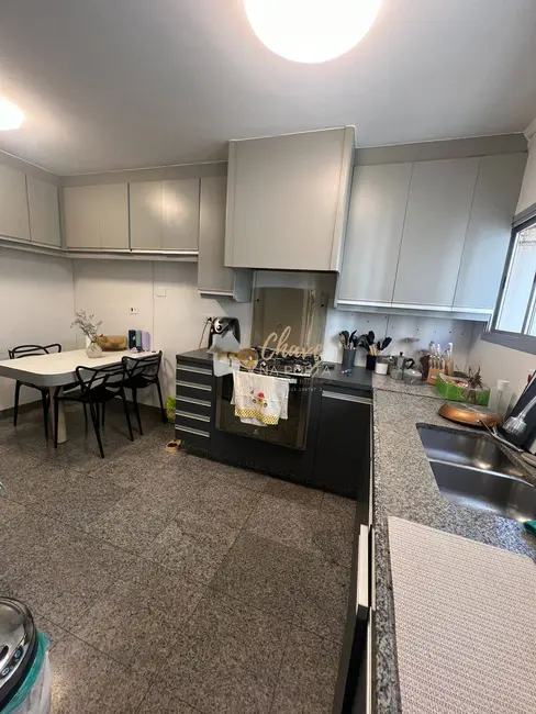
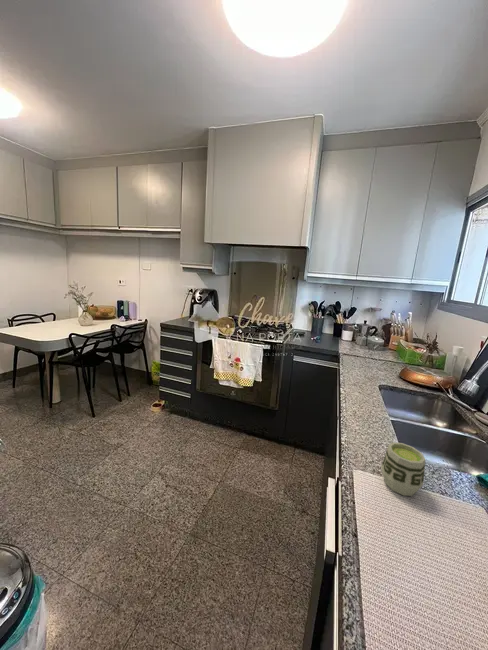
+ cup [380,442,427,497]
